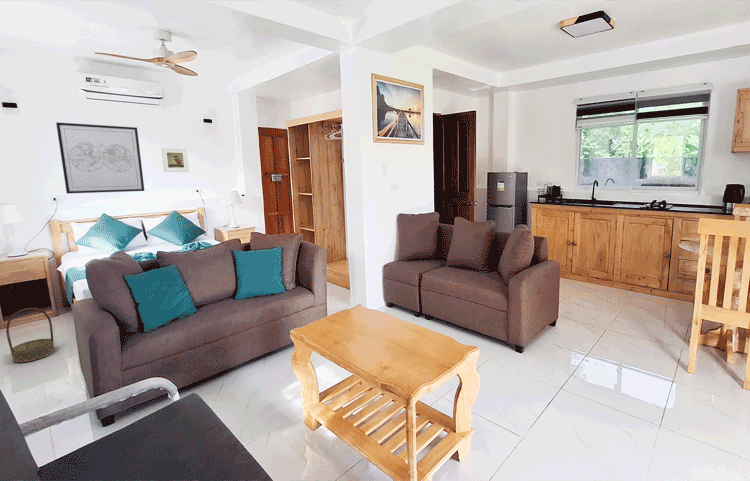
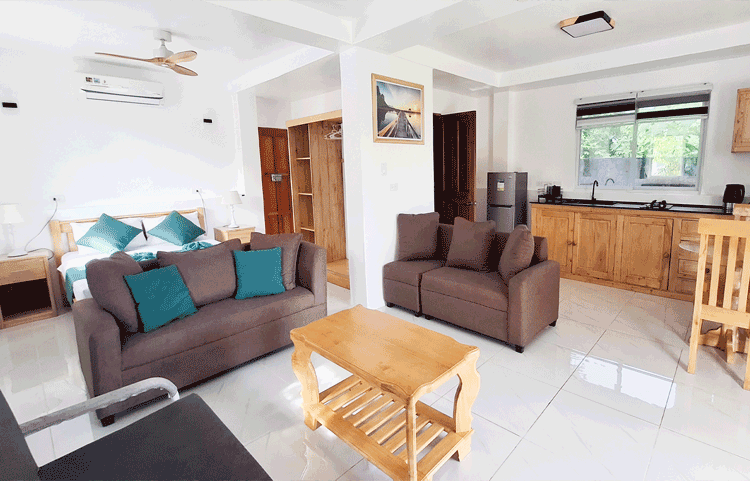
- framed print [161,147,190,173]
- wall art [55,121,145,194]
- basket [5,307,56,363]
